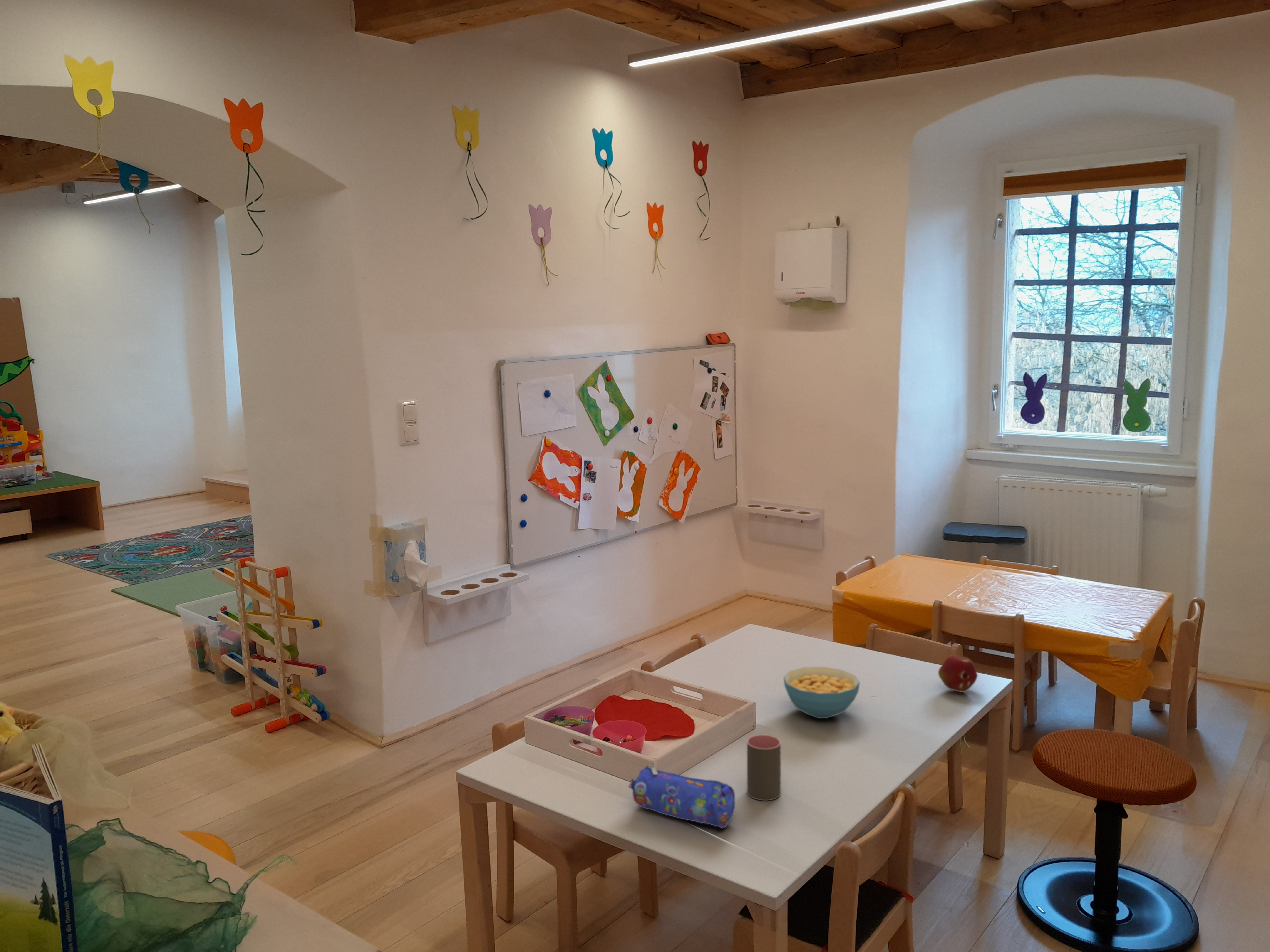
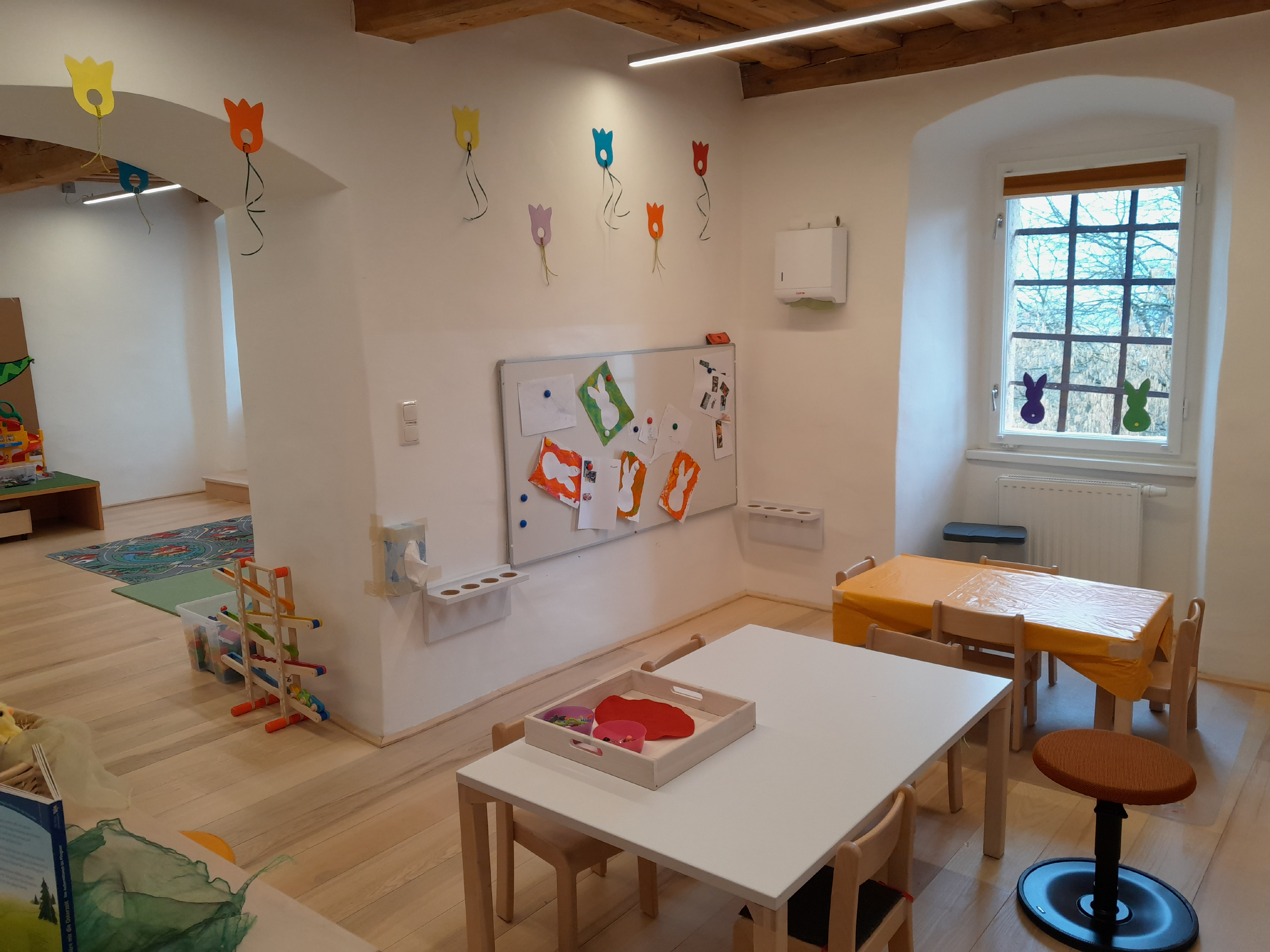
- cereal bowl [783,667,860,719]
- fruit [938,655,978,693]
- pencil case [628,764,735,828]
- cup [747,734,781,801]
